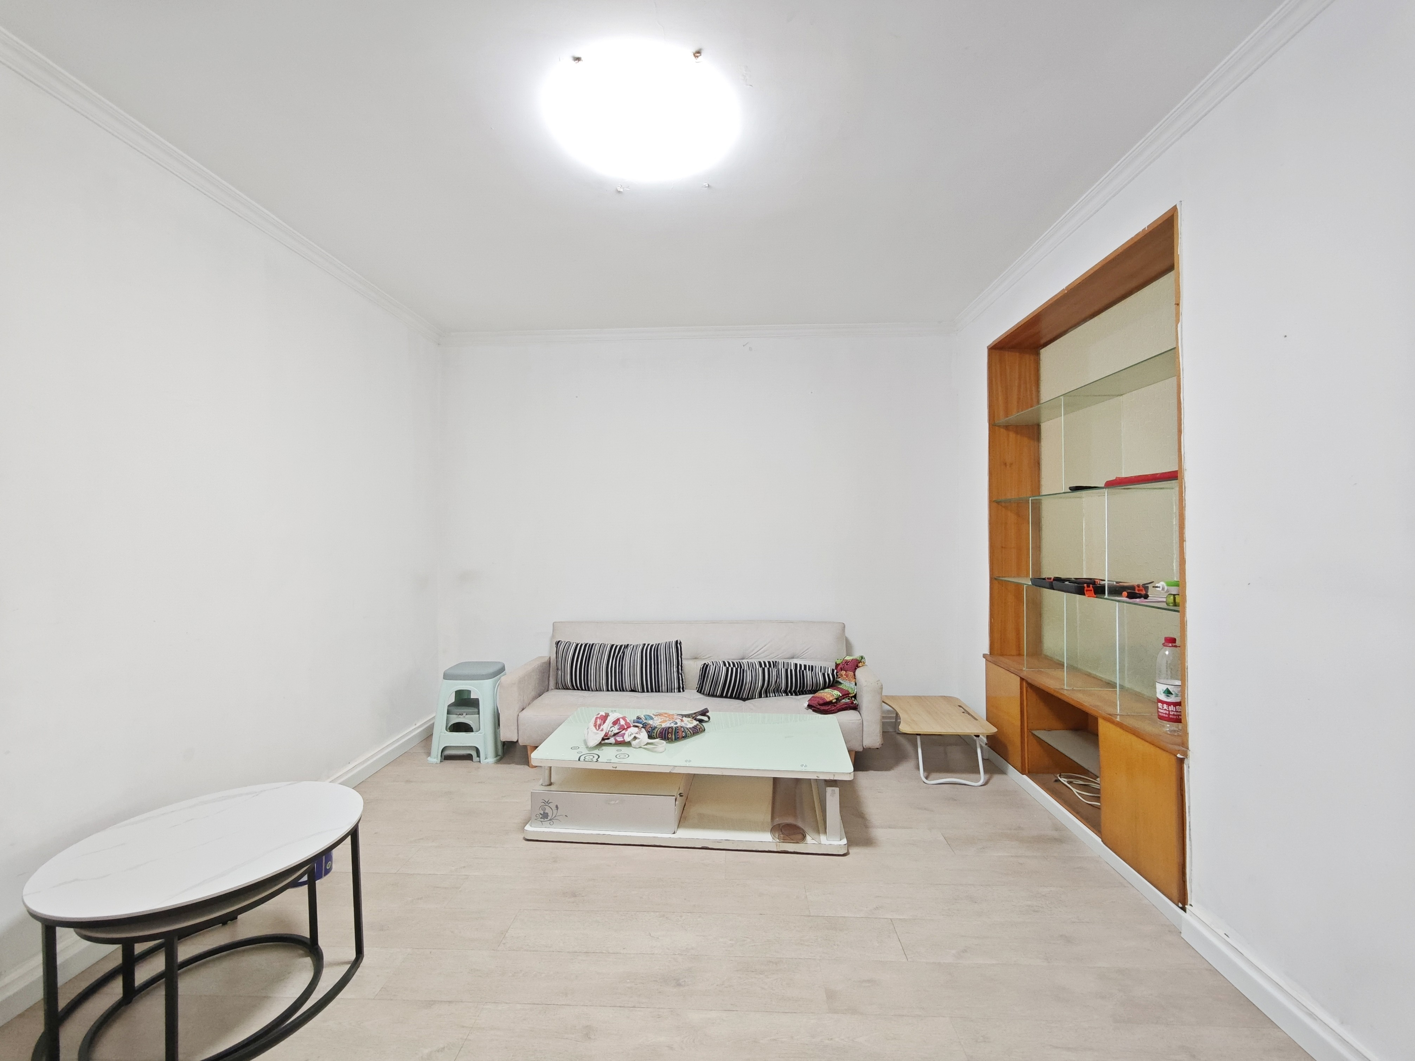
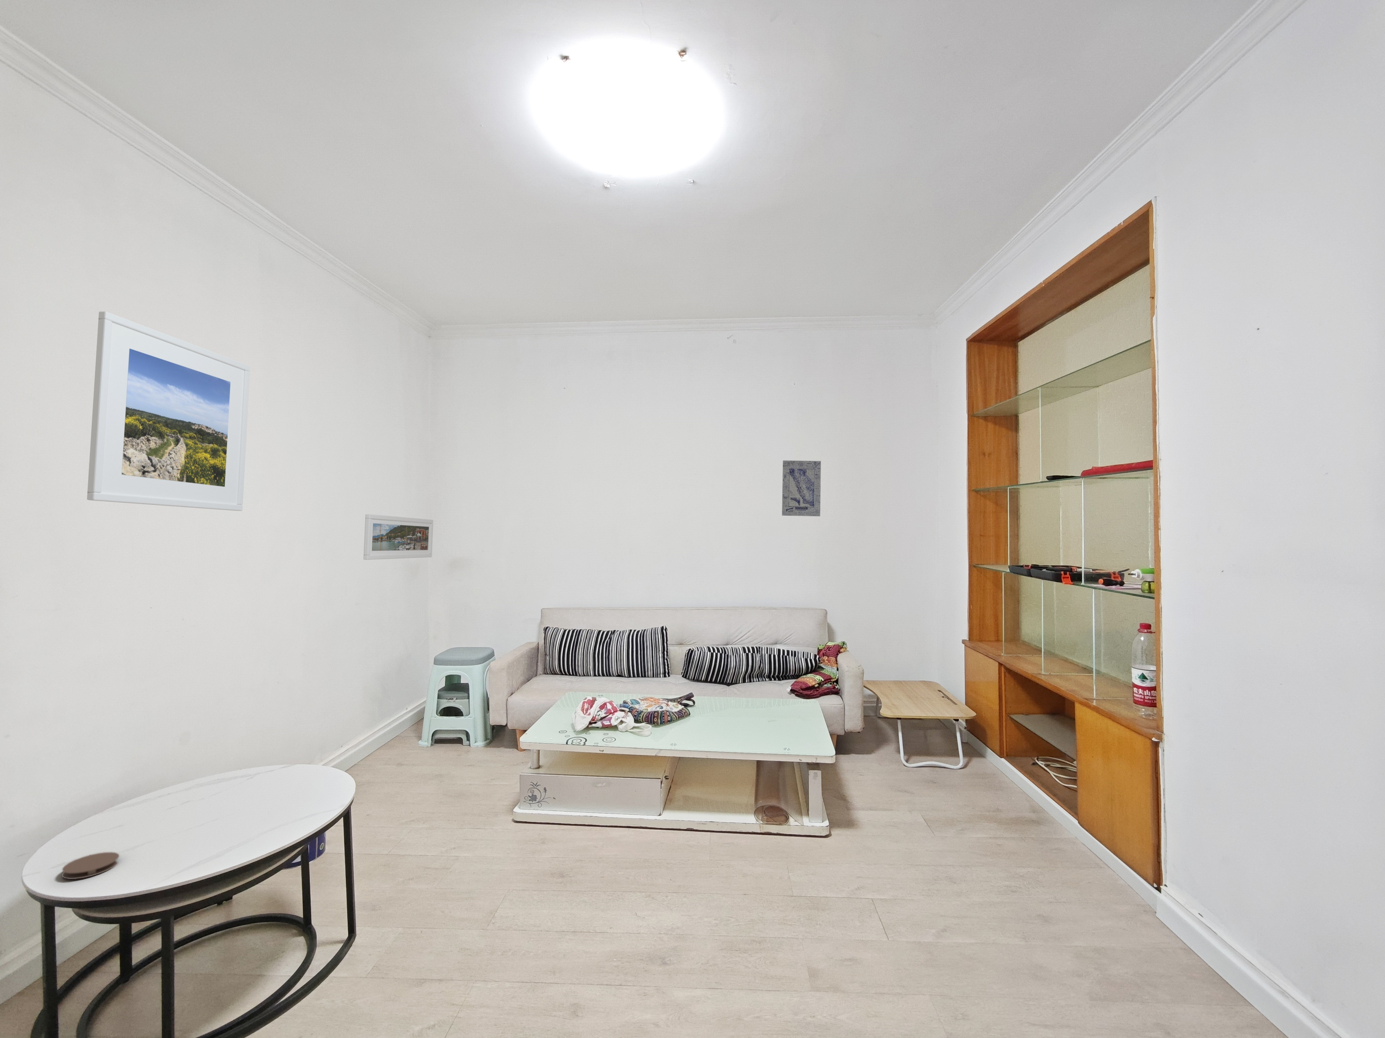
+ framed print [363,514,434,560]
+ coaster [61,852,120,880]
+ wall art [782,460,821,517]
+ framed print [87,311,251,511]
